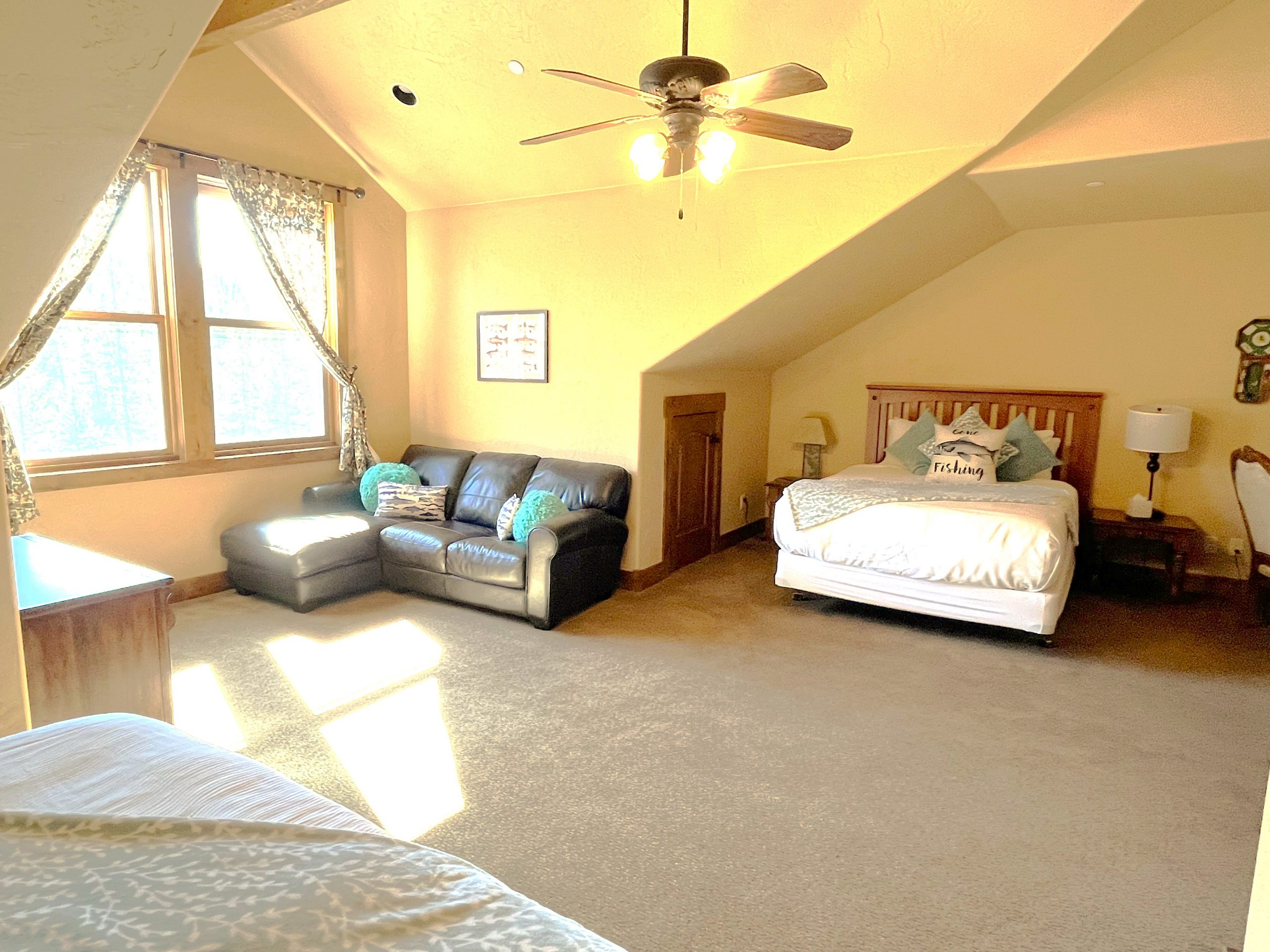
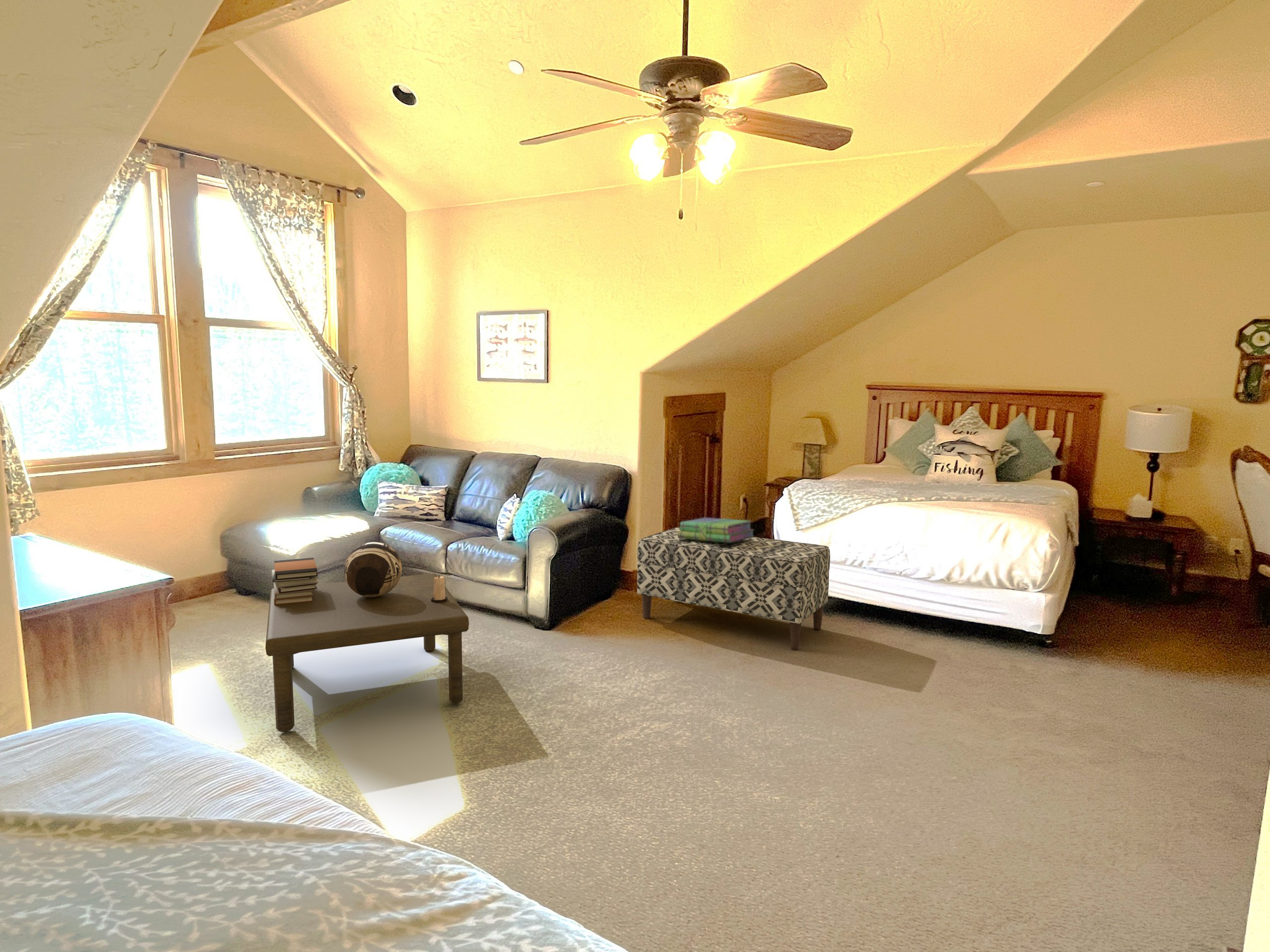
+ candle [431,574,447,603]
+ bench [636,527,830,650]
+ coffee table [265,573,469,733]
+ stack of books [678,517,755,542]
+ decorative bowl [343,542,402,597]
+ book stack [271,557,319,605]
